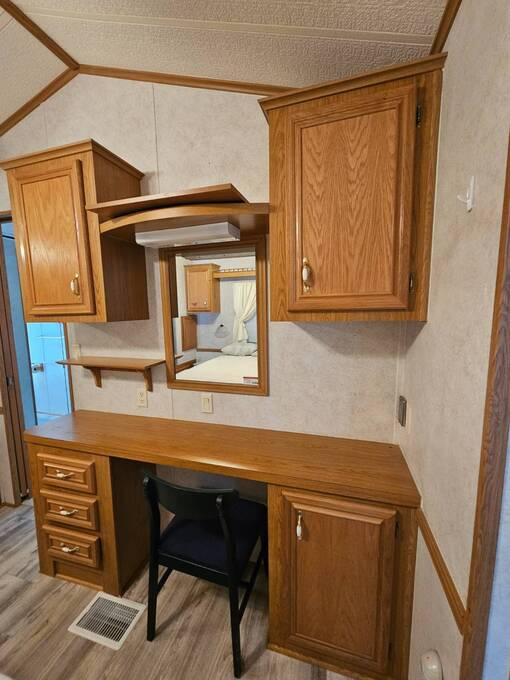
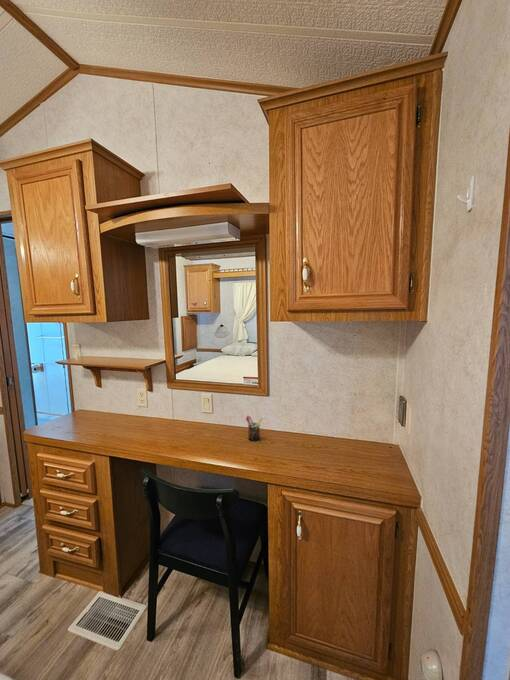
+ pen holder [245,415,263,442]
